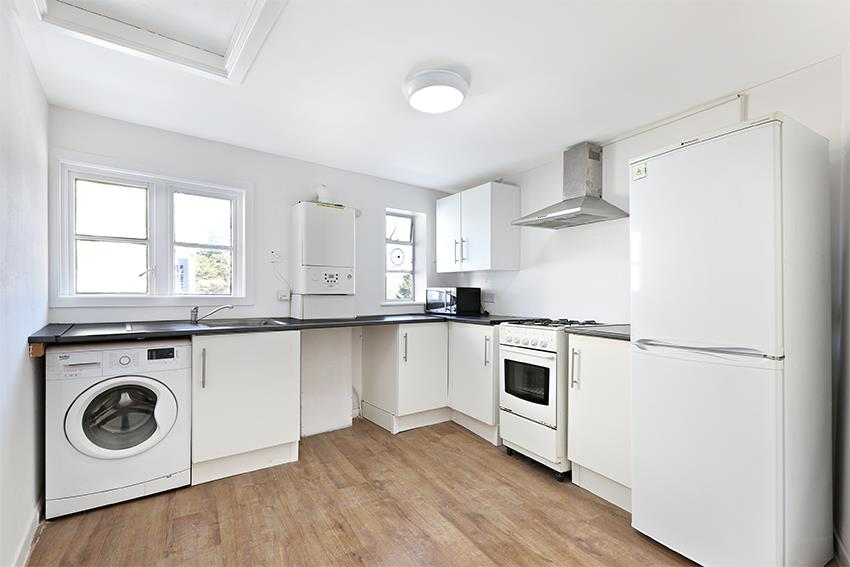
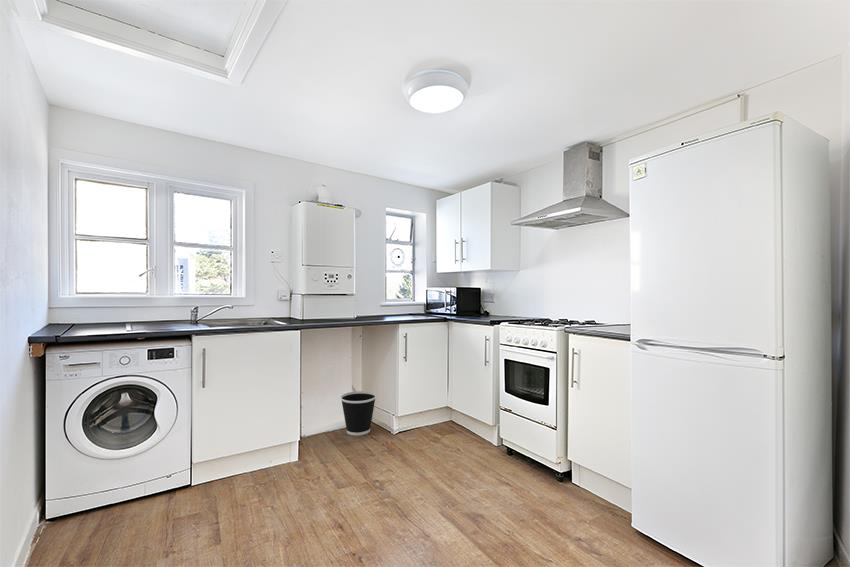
+ wastebasket [339,390,377,436]
